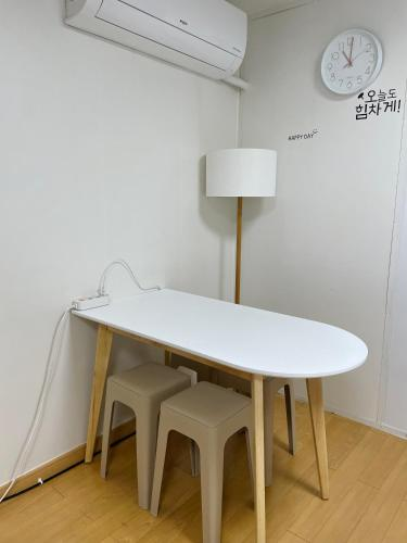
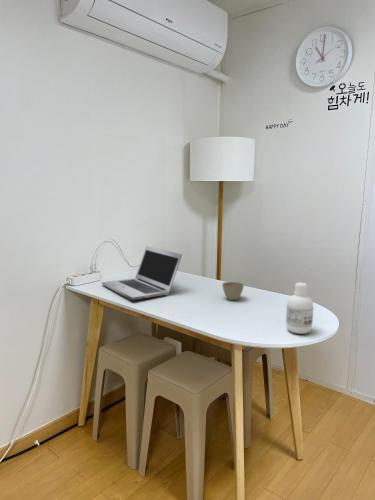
+ laptop [101,245,183,301]
+ bottle [285,281,314,335]
+ flower pot [221,281,245,301]
